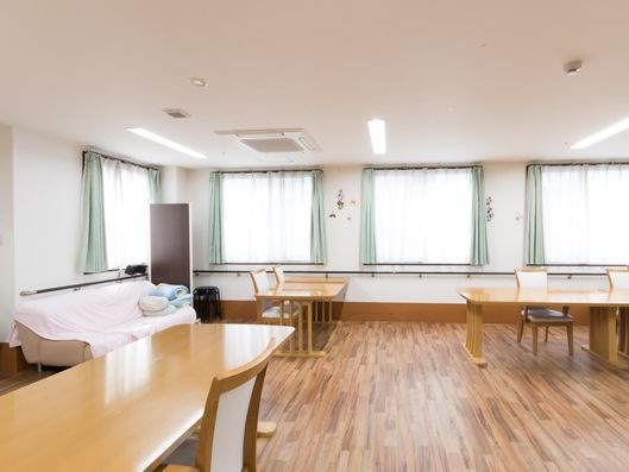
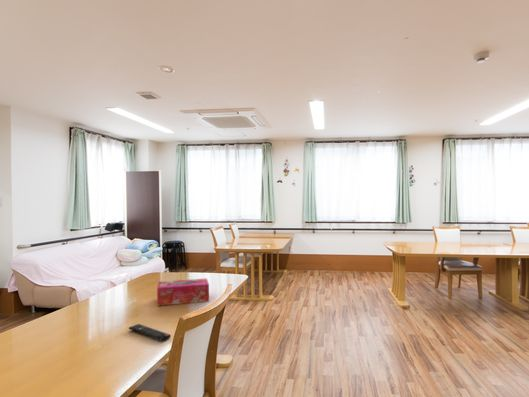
+ remote control [128,323,172,342]
+ tissue box [156,277,210,307]
